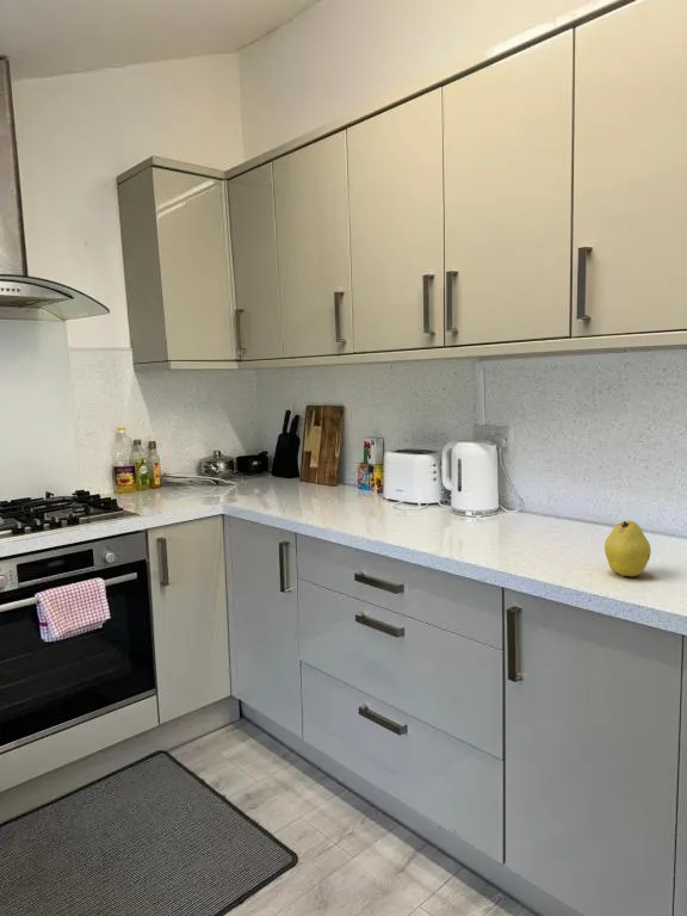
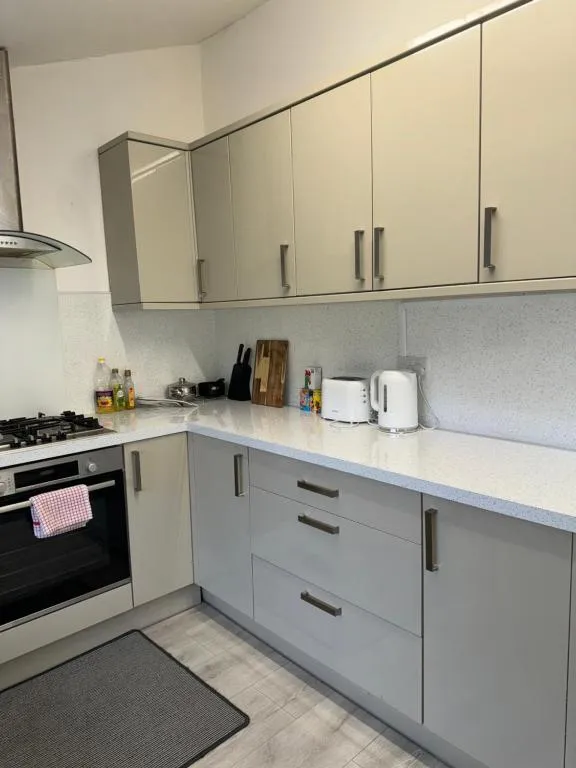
- fruit [604,519,652,577]
